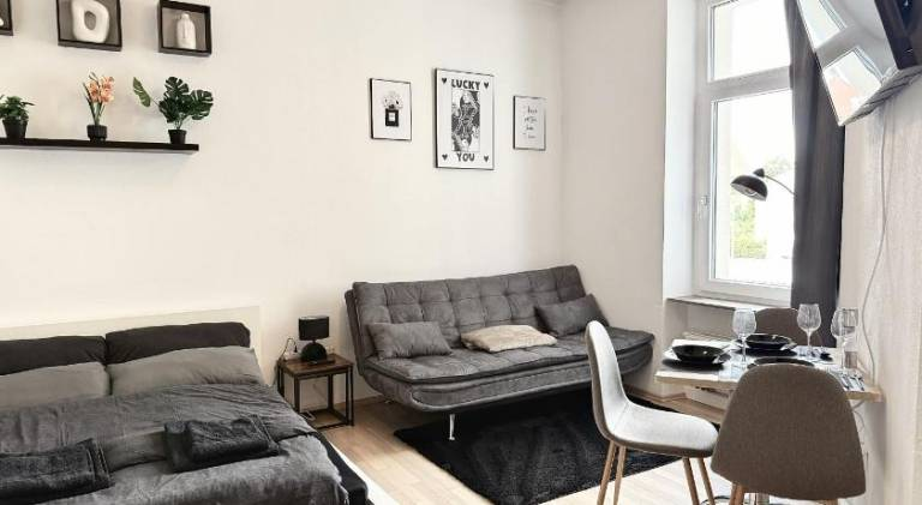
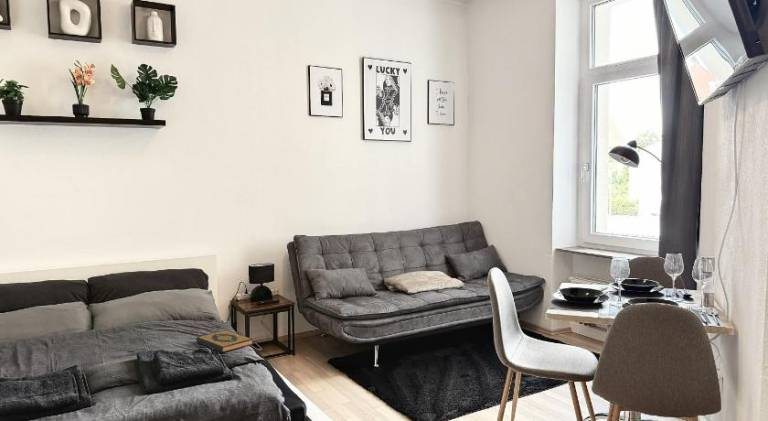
+ hardback book [196,329,254,353]
